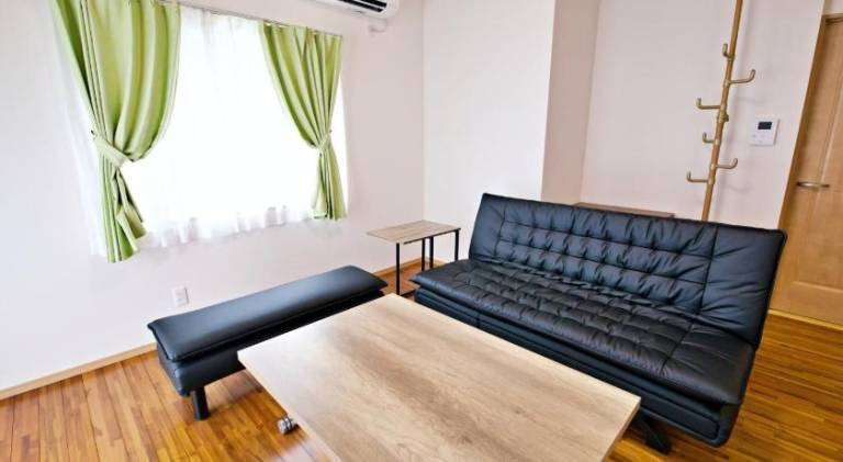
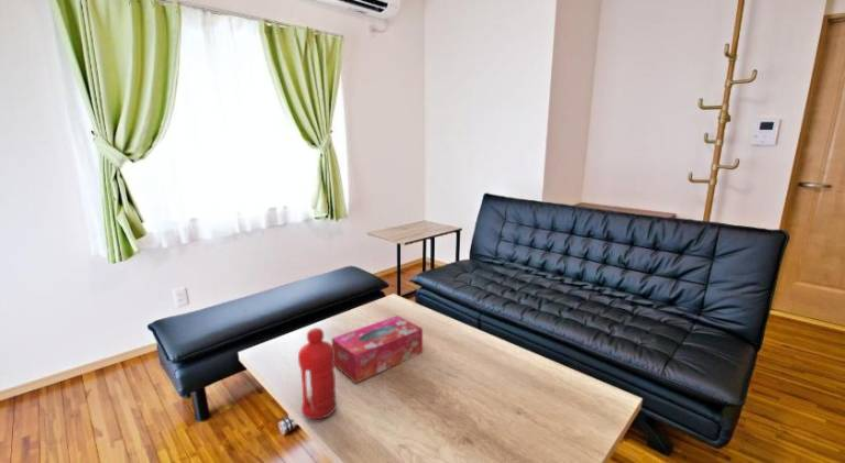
+ tissue box [330,315,424,384]
+ water bottle [297,327,338,421]
